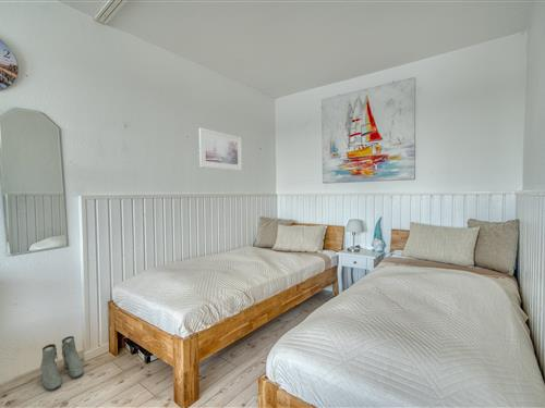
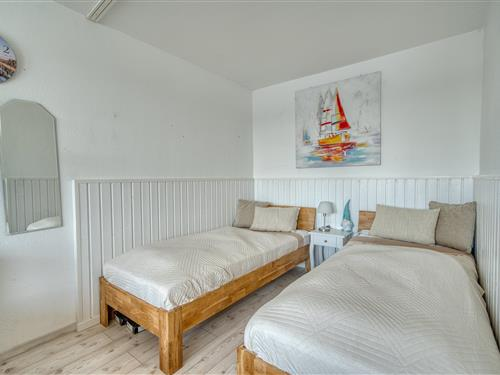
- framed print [198,127,243,172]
- boots [39,335,84,391]
